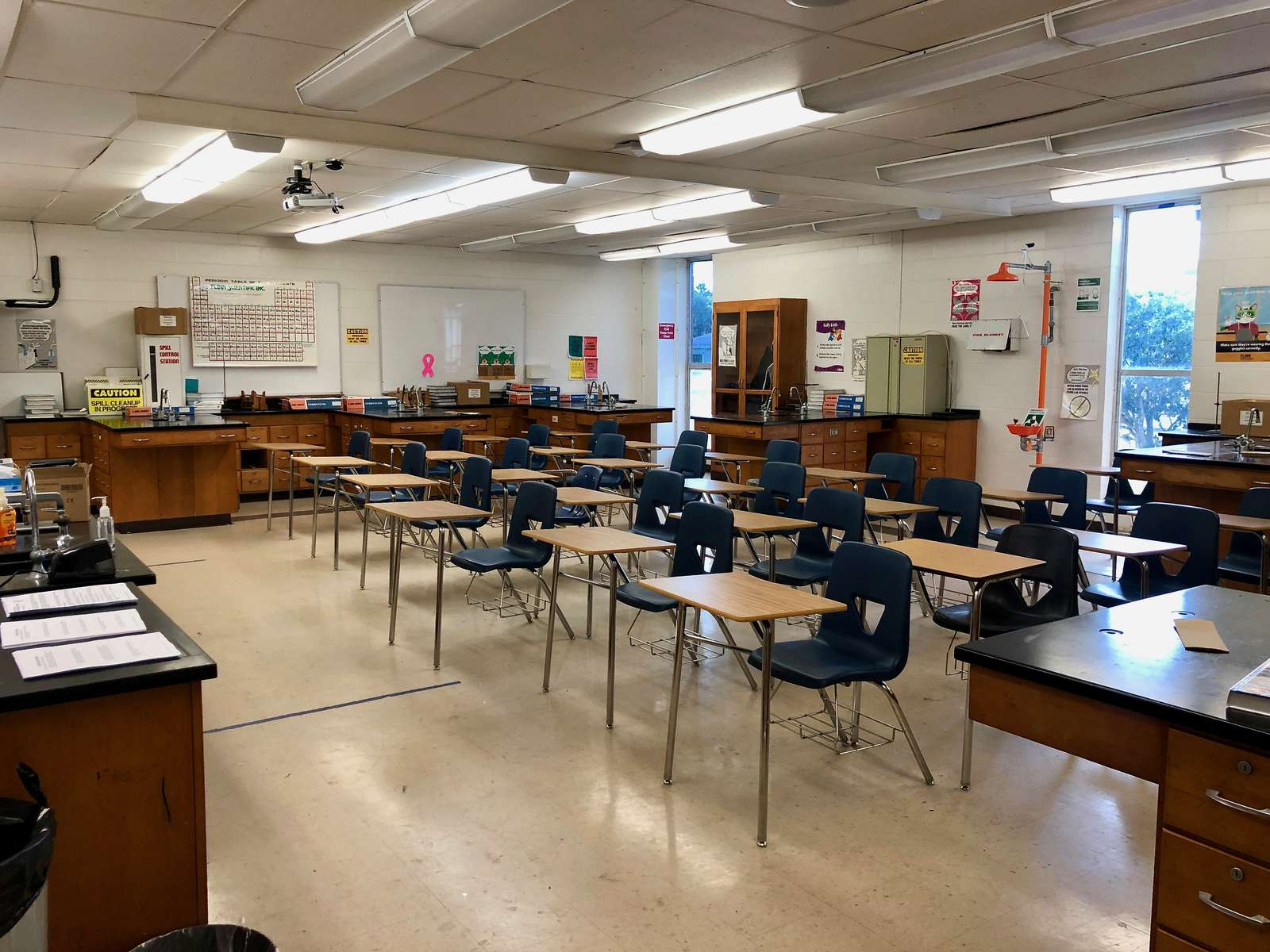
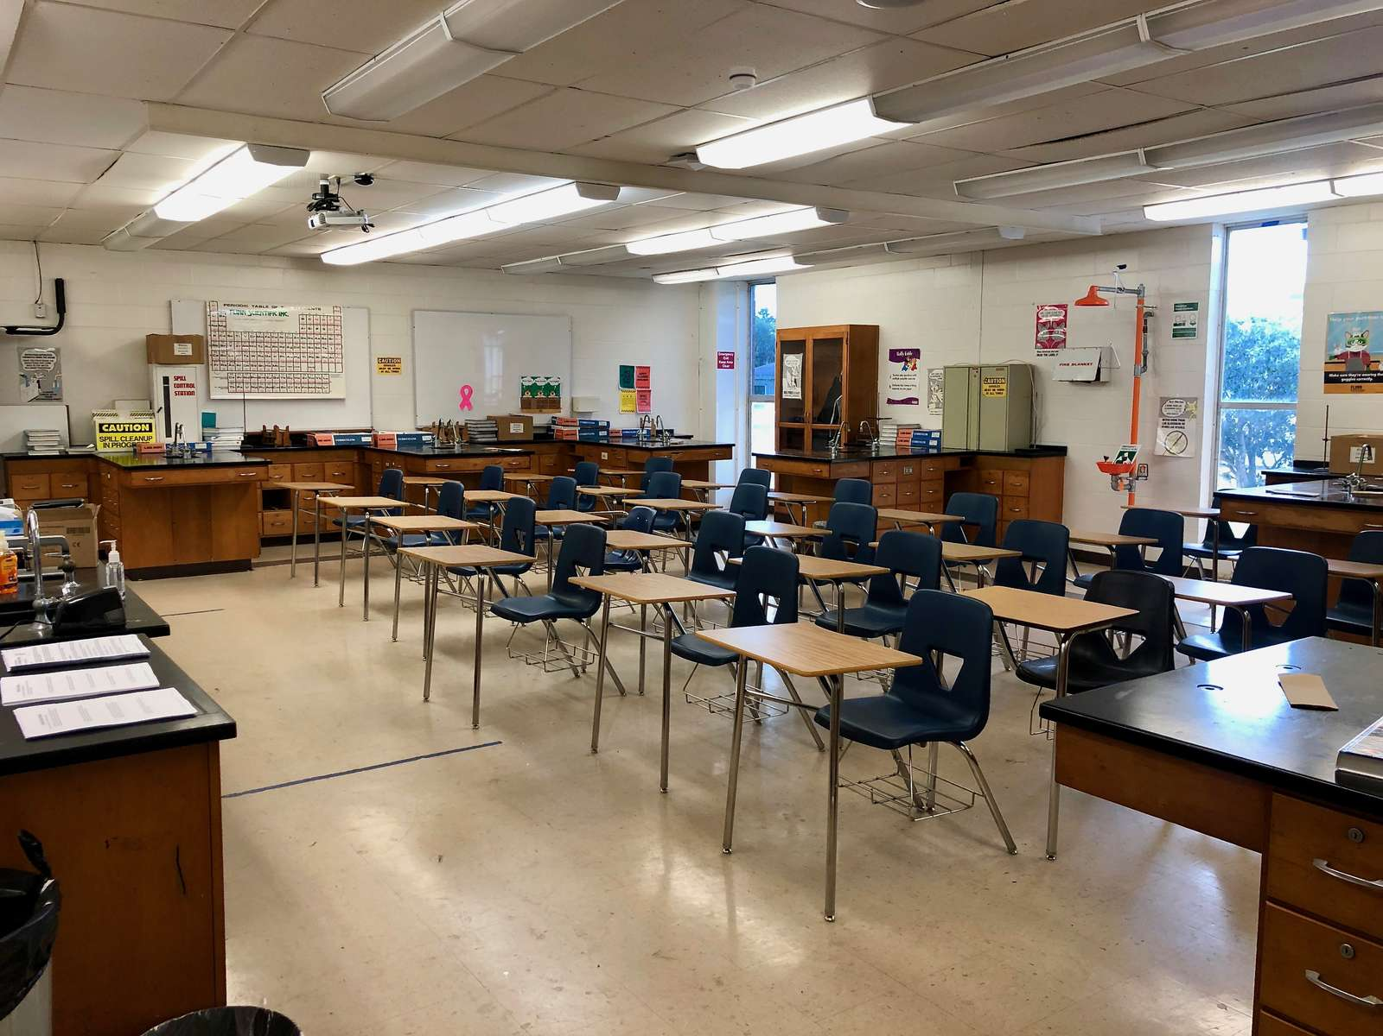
+ smoke detector [727,64,757,90]
